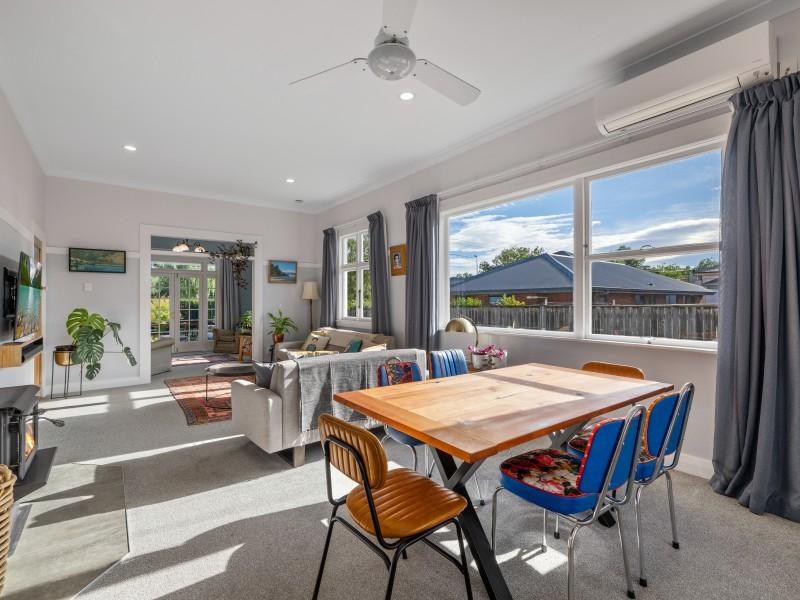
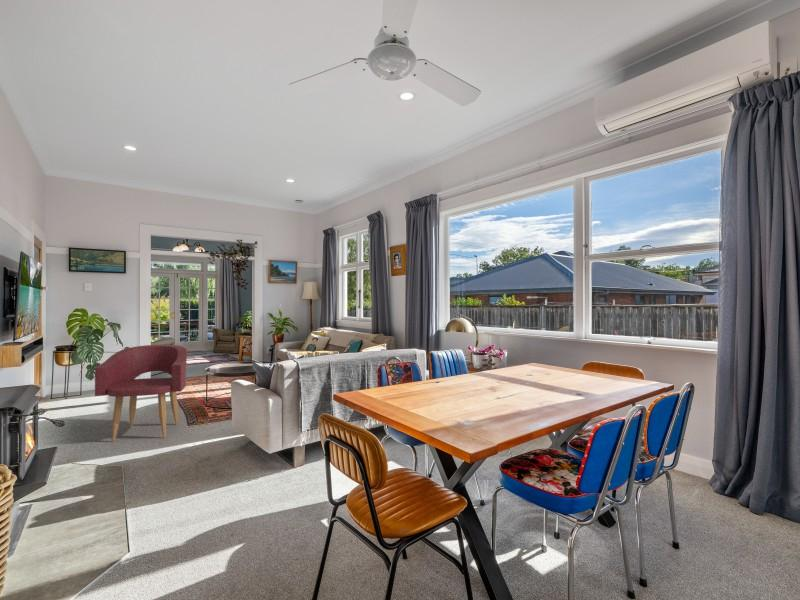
+ armchair [94,344,188,442]
